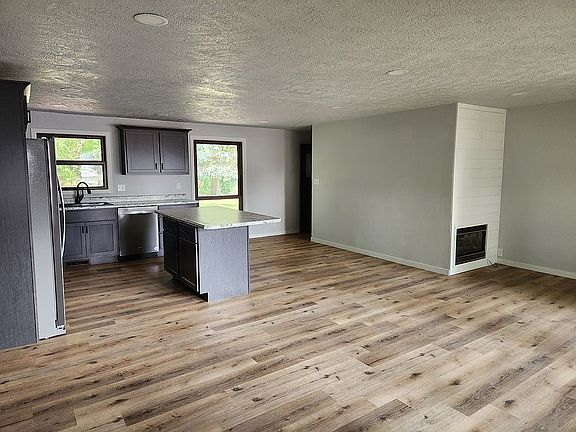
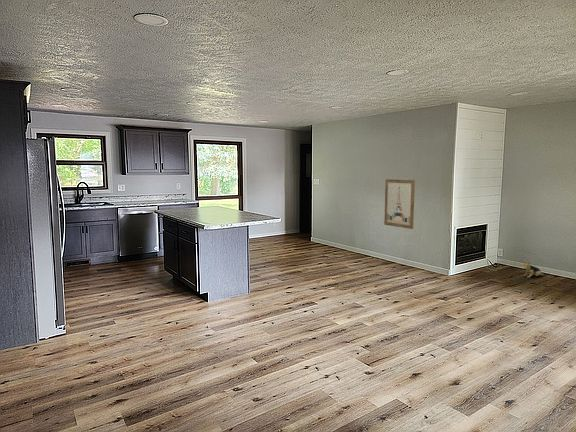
+ plush toy [522,261,545,279]
+ wall art [383,178,416,230]
